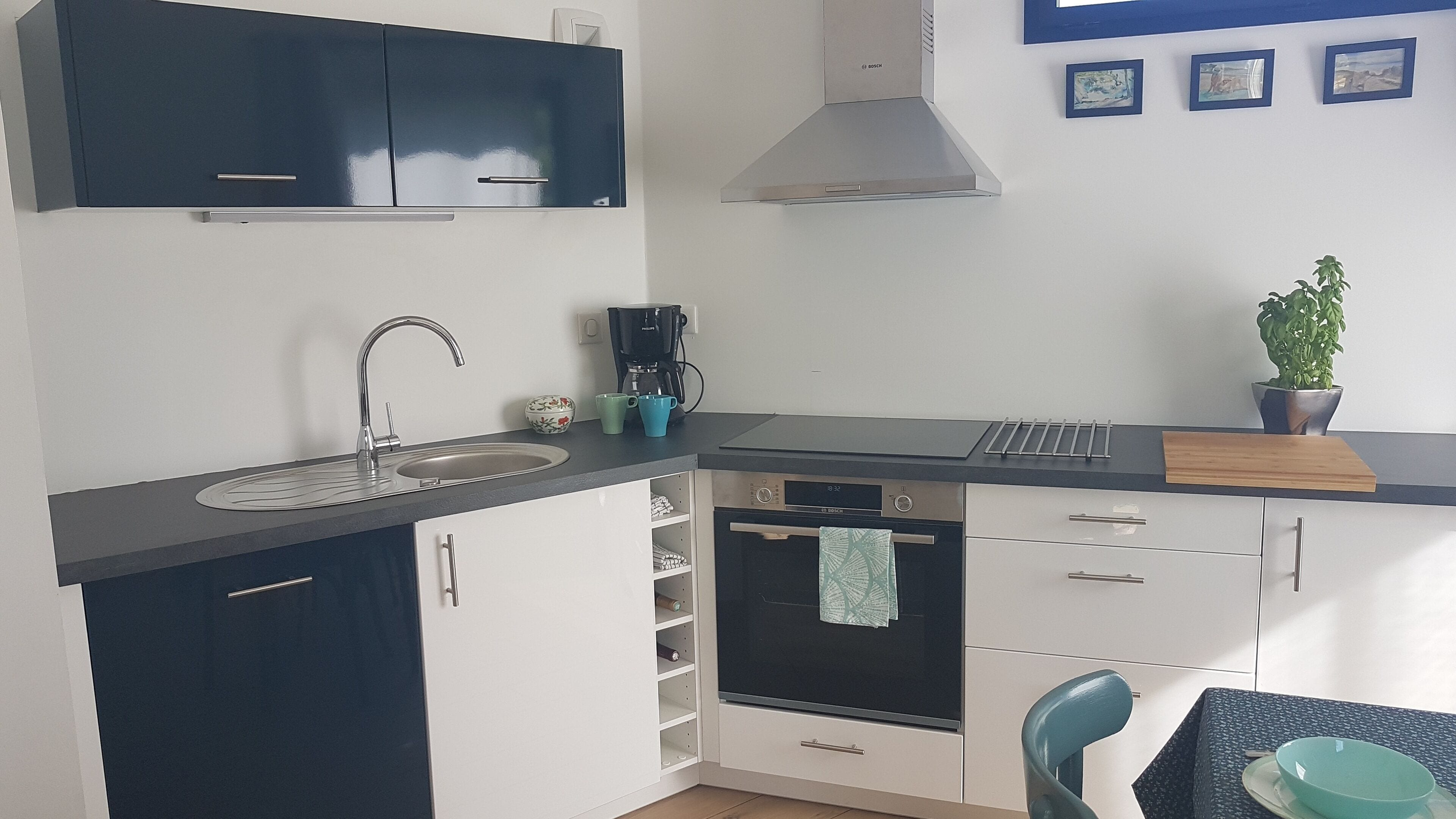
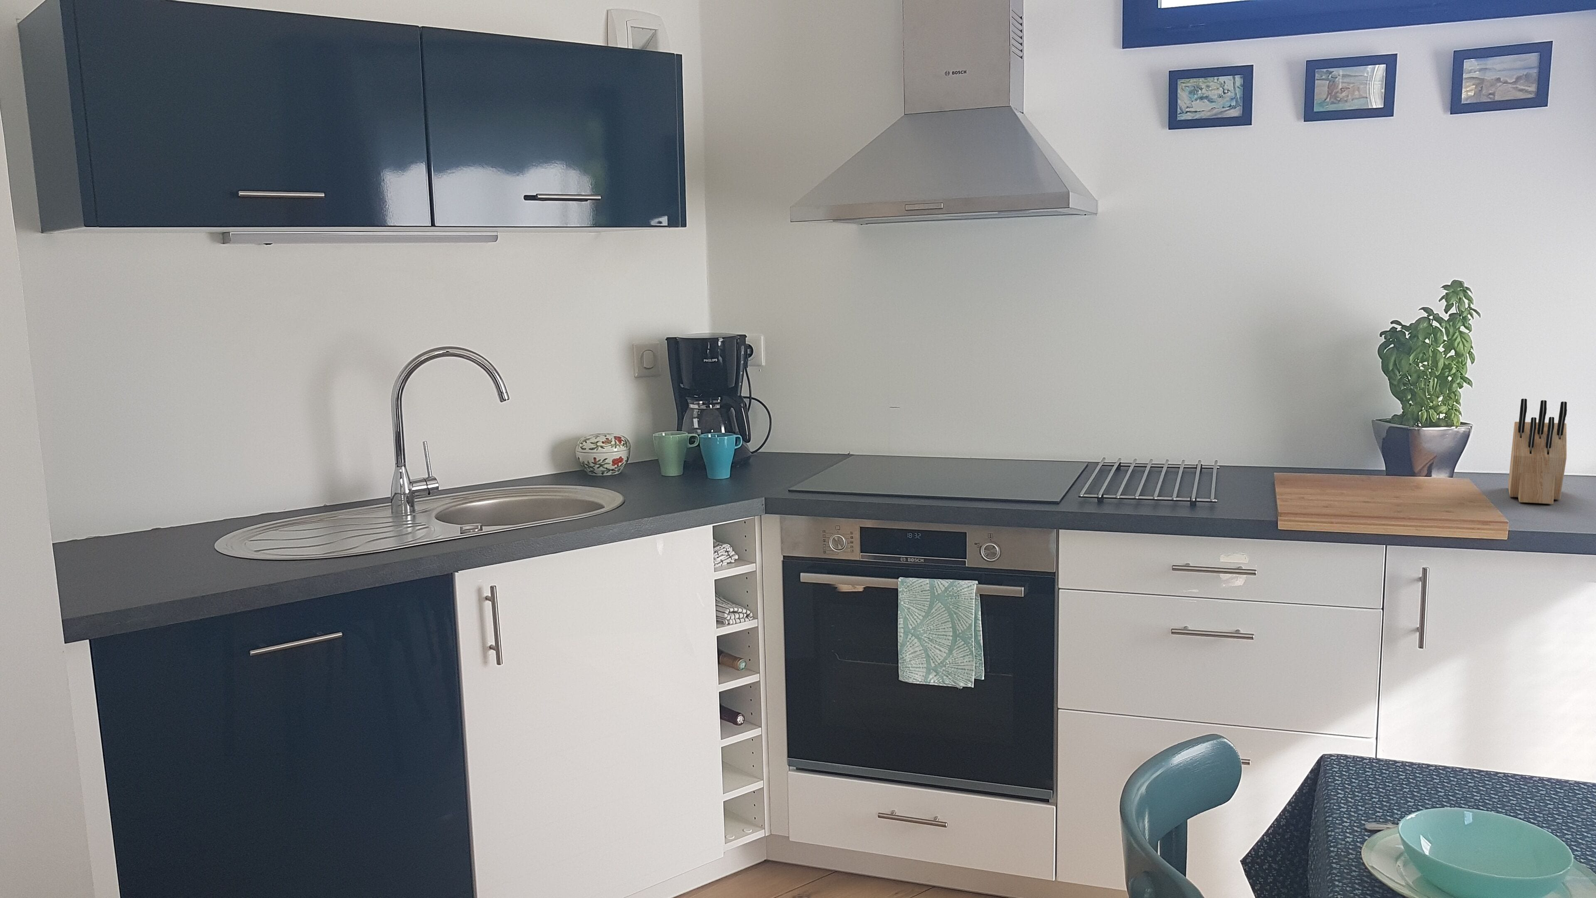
+ knife block [1508,398,1568,504]
